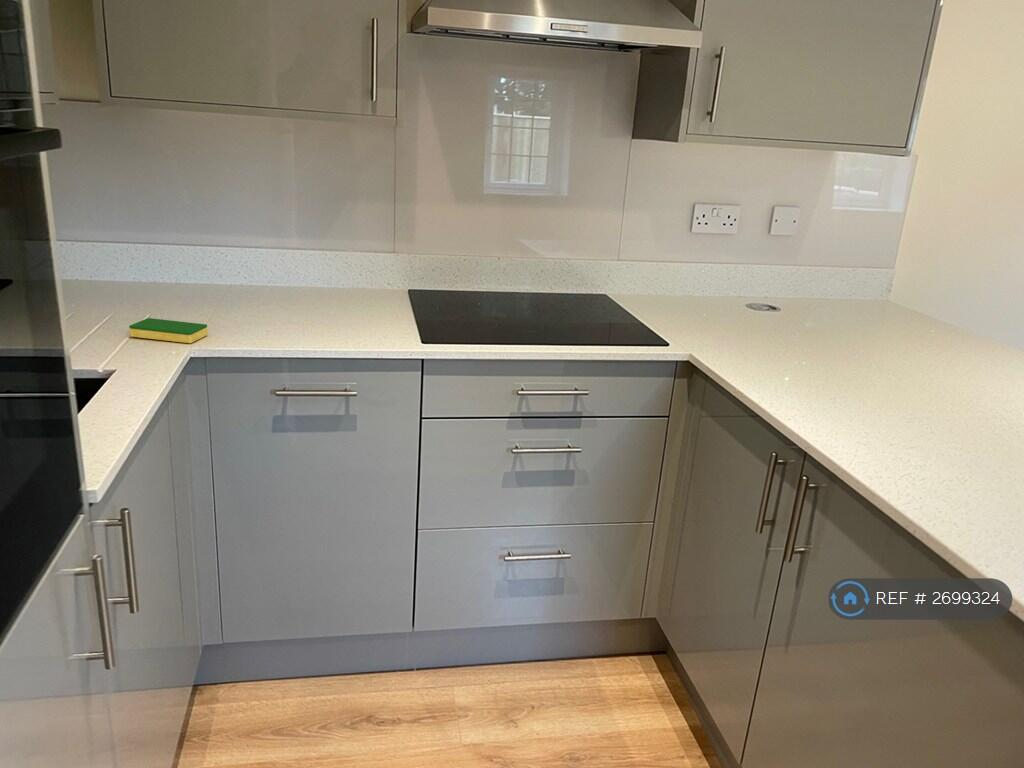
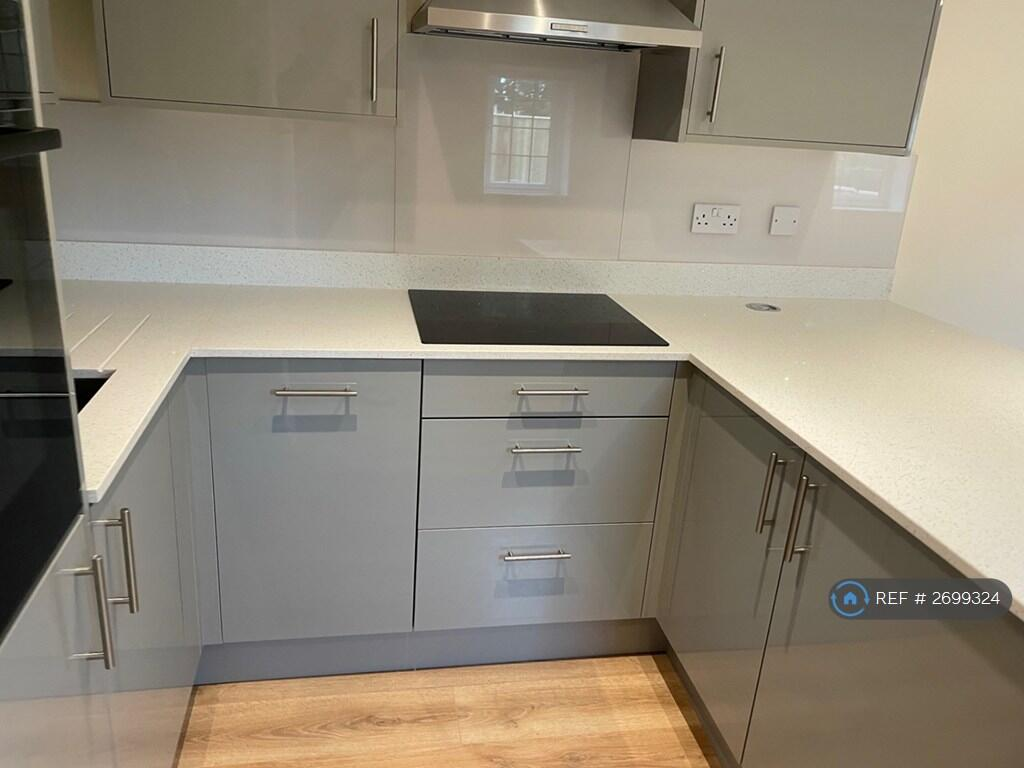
- dish sponge [128,317,209,344]
